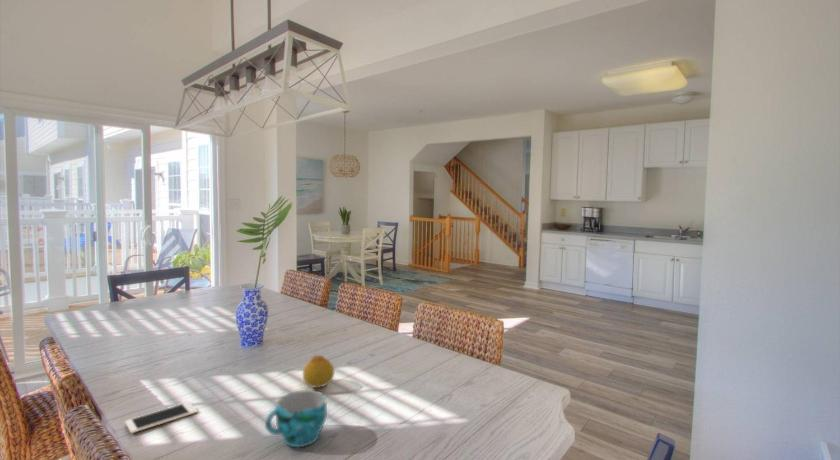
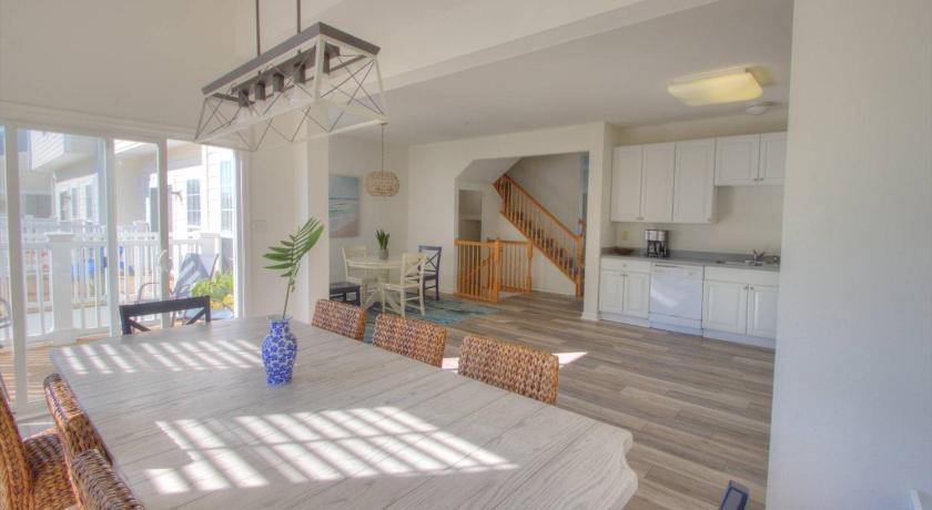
- cup [264,389,328,448]
- cell phone [124,401,199,434]
- fruit [302,354,336,389]
